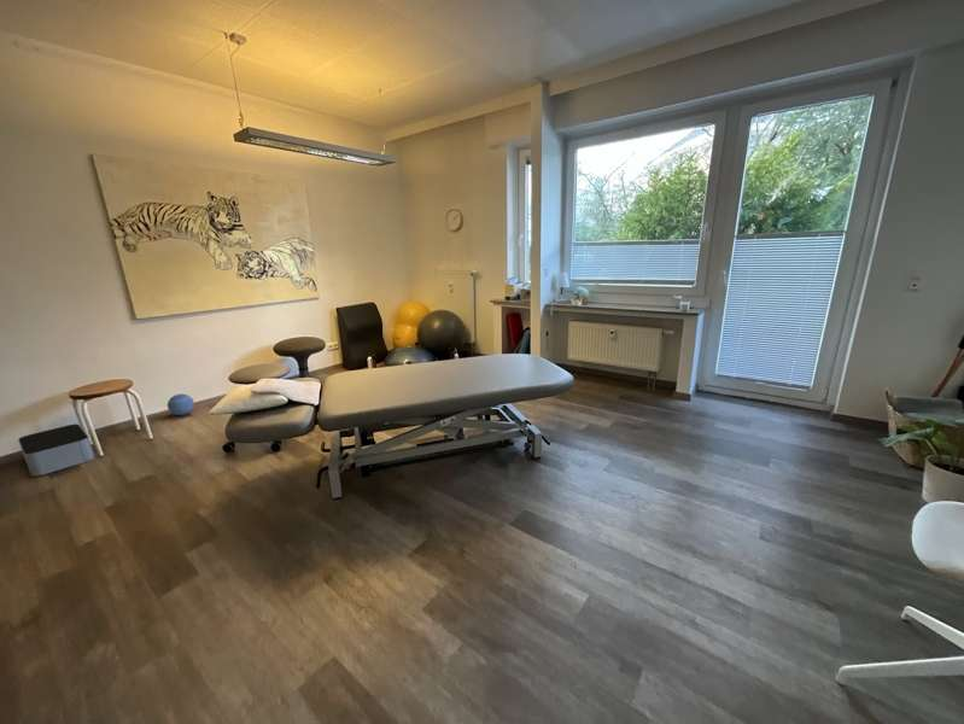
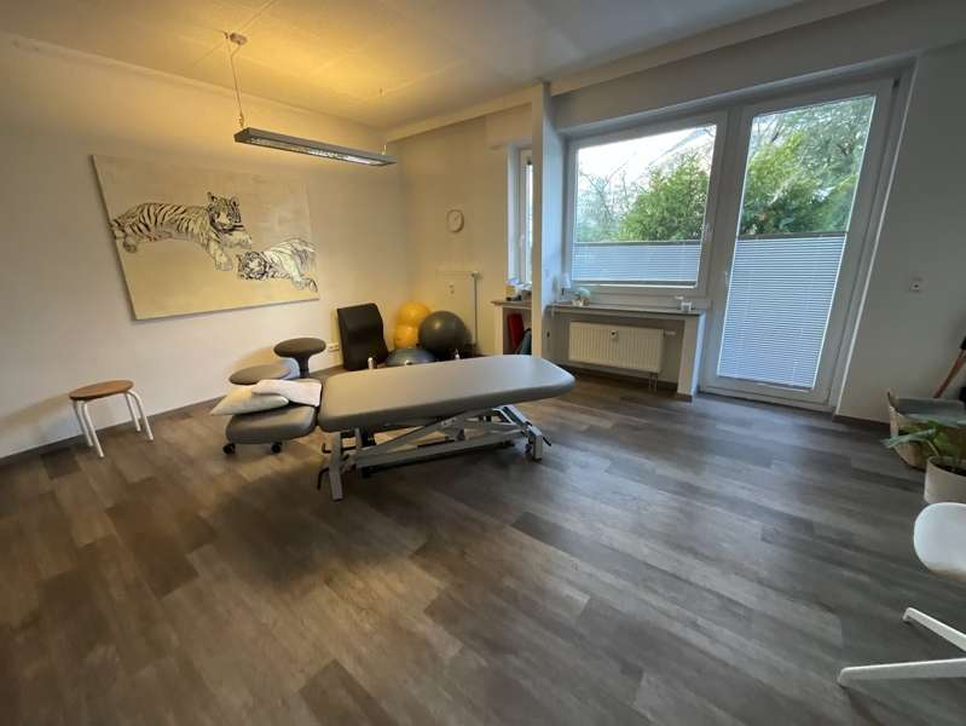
- ball [166,393,195,416]
- storage bin [17,424,95,478]
